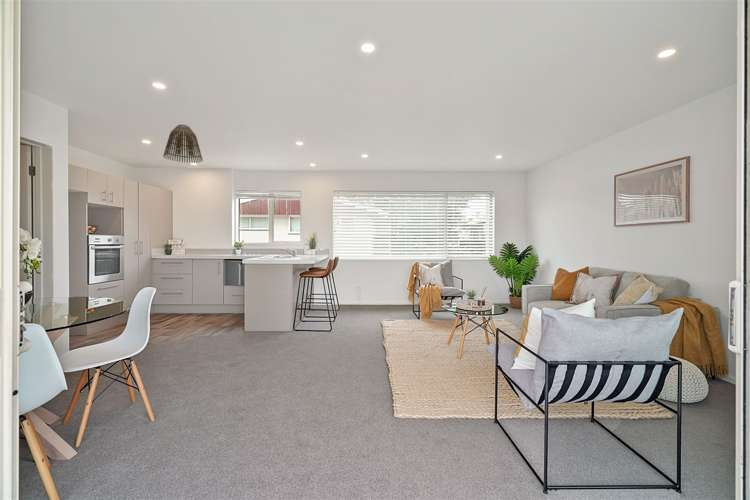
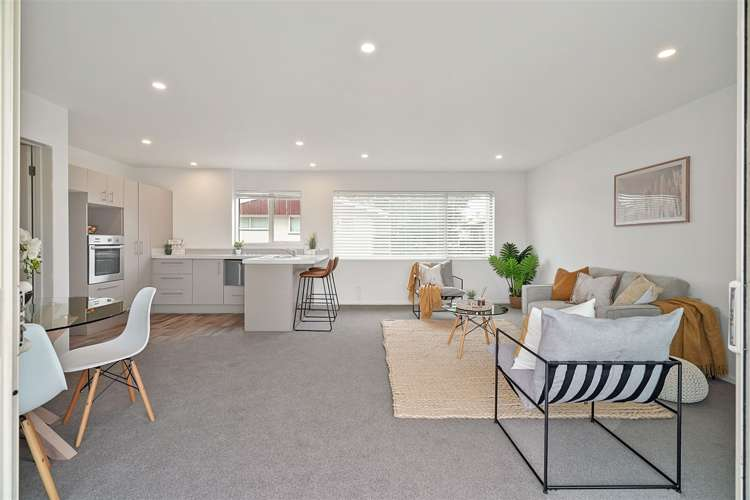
- lamp shade [162,123,204,164]
